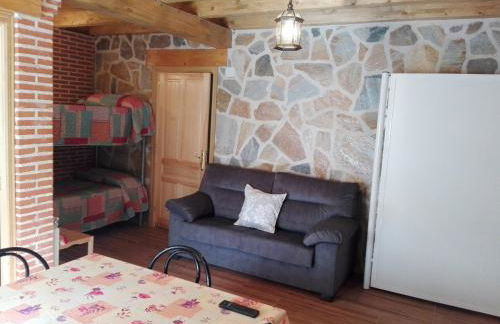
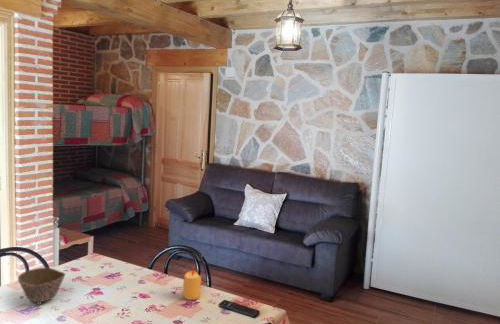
+ bowl [17,267,66,306]
+ candle [182,267,202,301]
